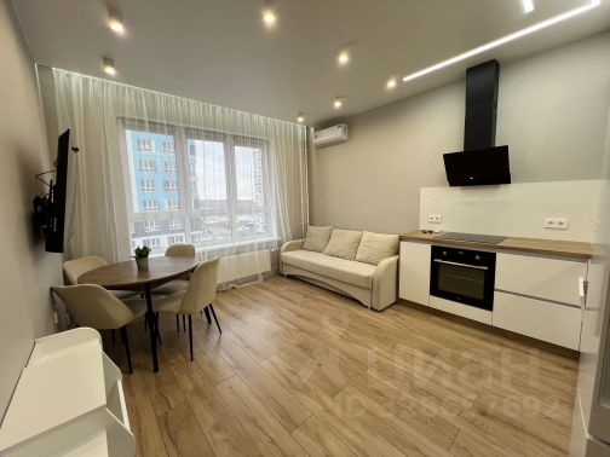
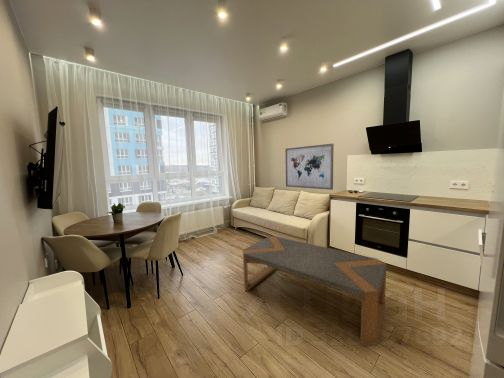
+ coffee table [242,236,388,347]
+ wall art [284,143,335,191]
